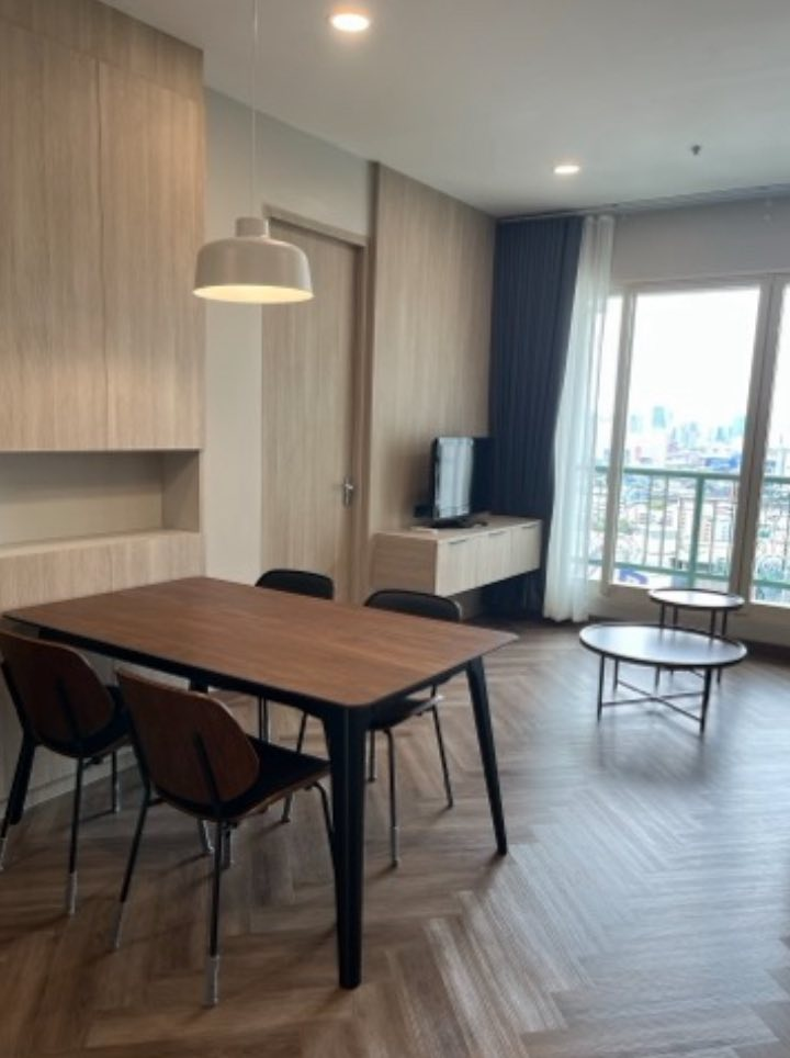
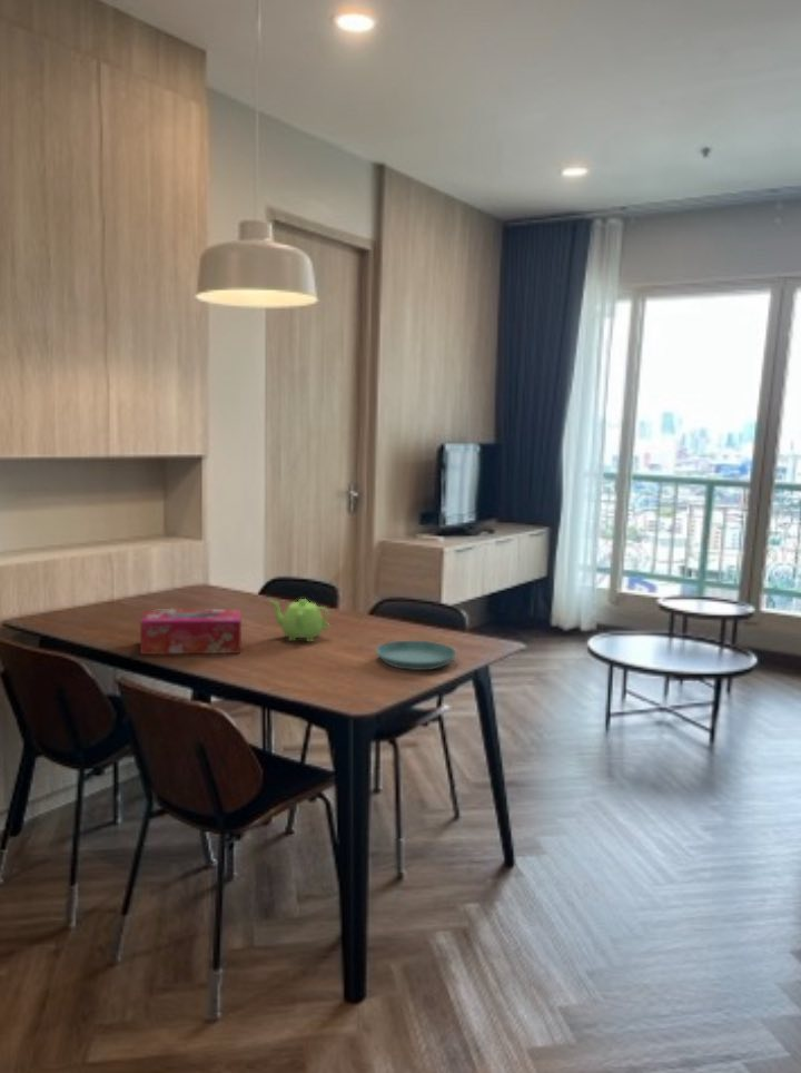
+ teapot [268,598,330,643]
+ saucer [375,640,457,671]
+ tissue box [139,608,243,656]
